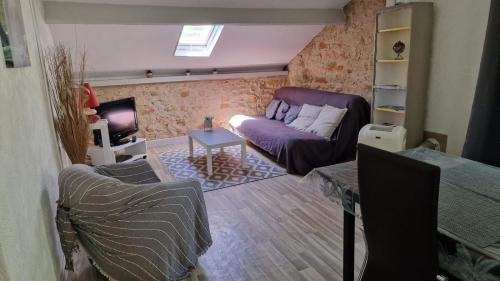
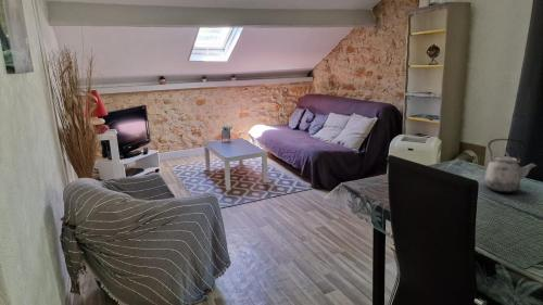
+ kettle [482,138,539,193]
